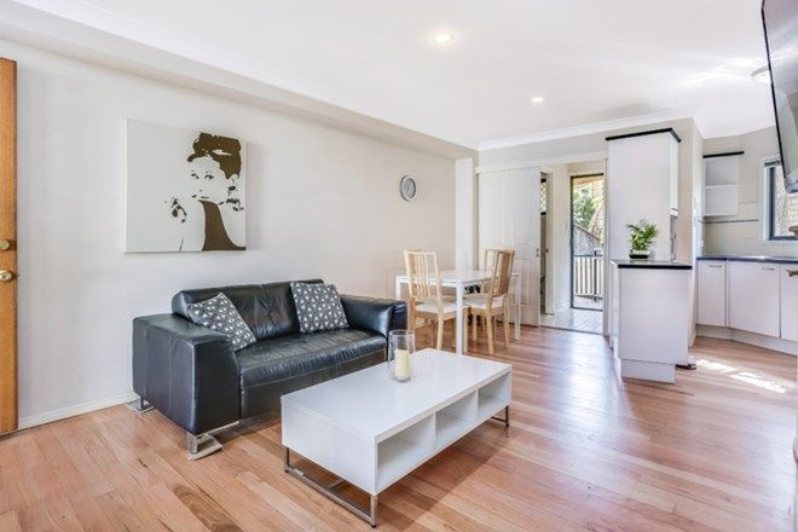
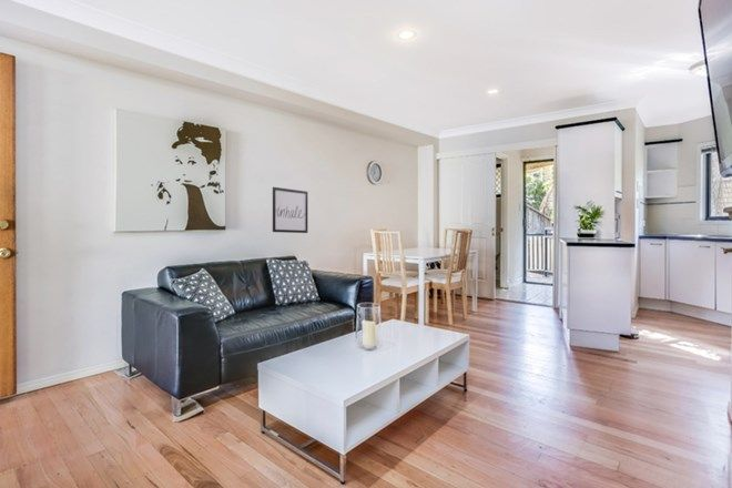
+ wall art [272,186,308,234]
